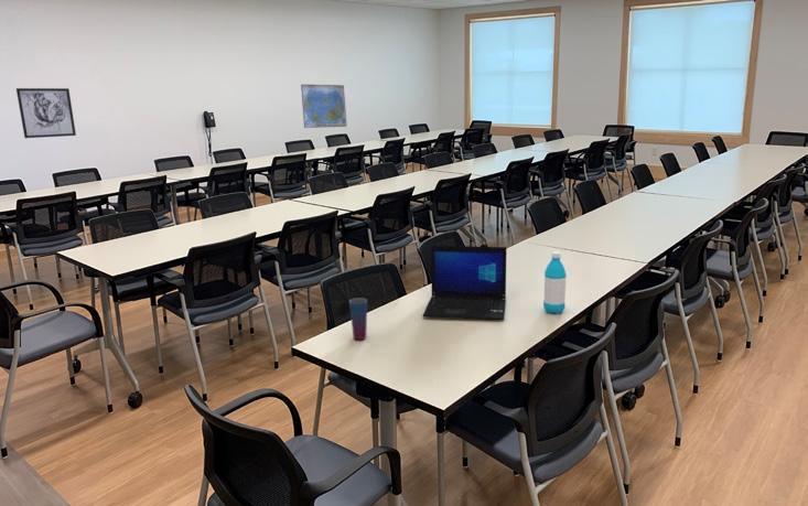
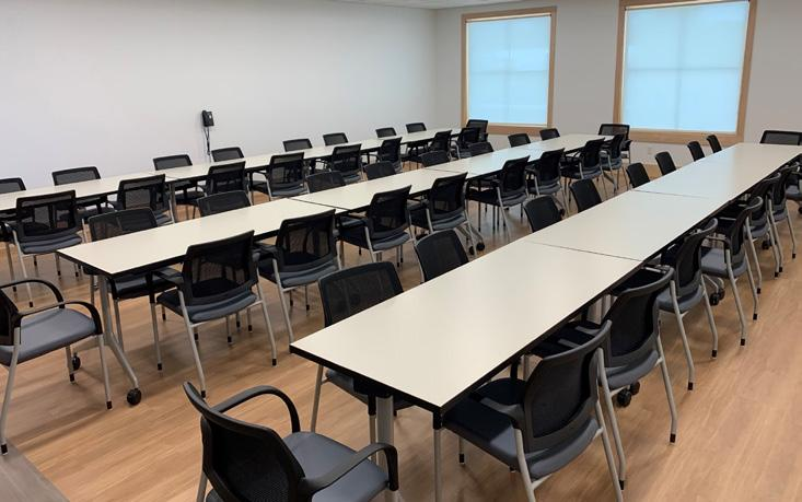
- cup [348,297,368,342]
- world map [300,83,347,129]
- wall art [15,87,77,139]
- laptop [422,245,508,321]
- water bottle [542,250,568,314]
